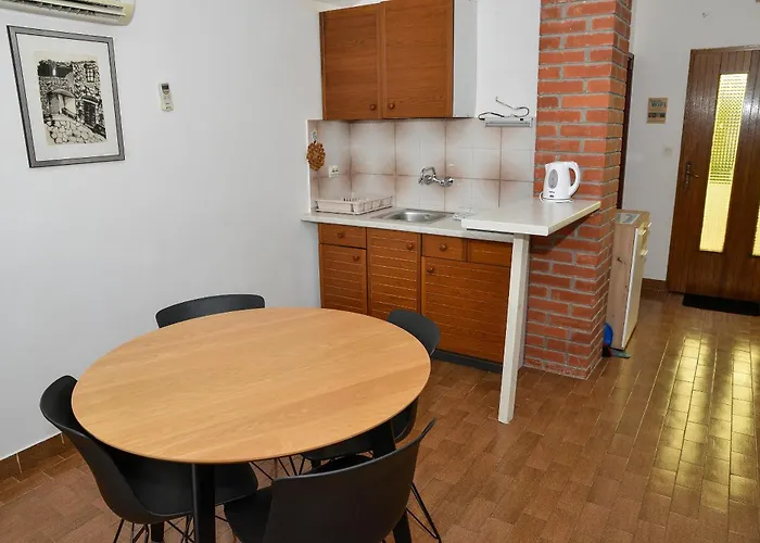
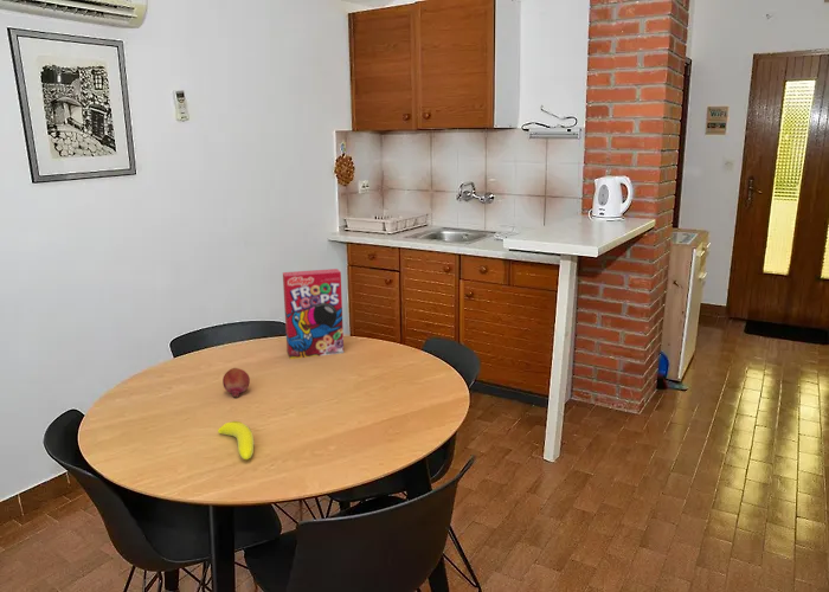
+ banana [217,420,255,461]
+ cereal box [282,268,345,360]
+ fruit [221,367,251,399]
